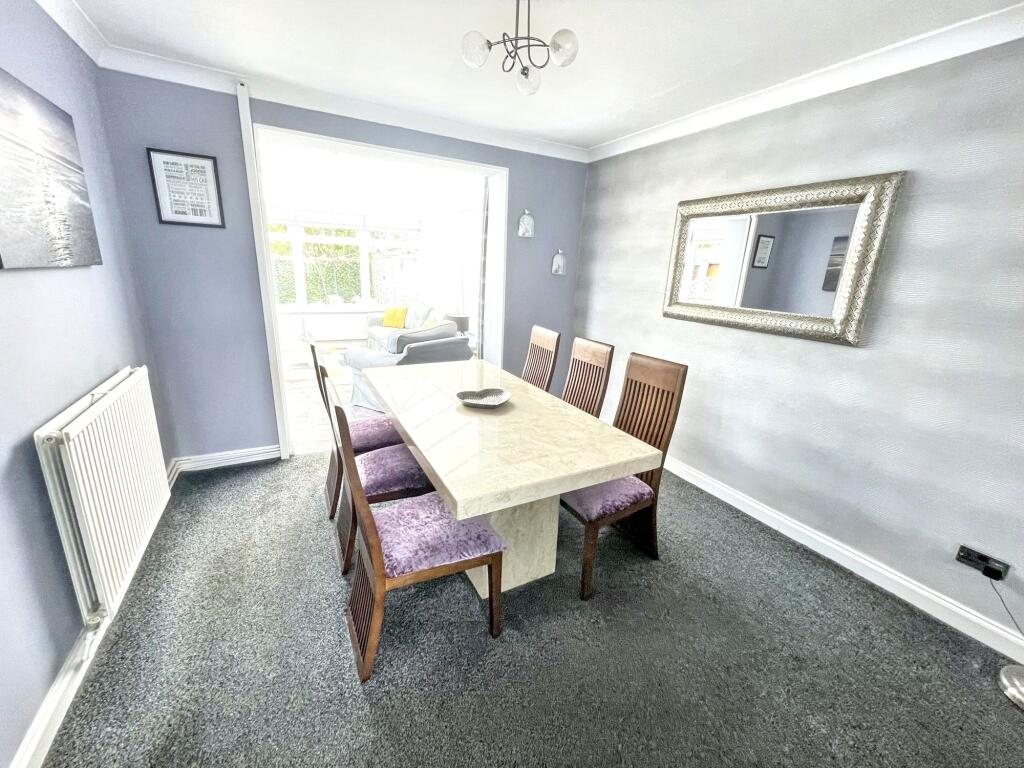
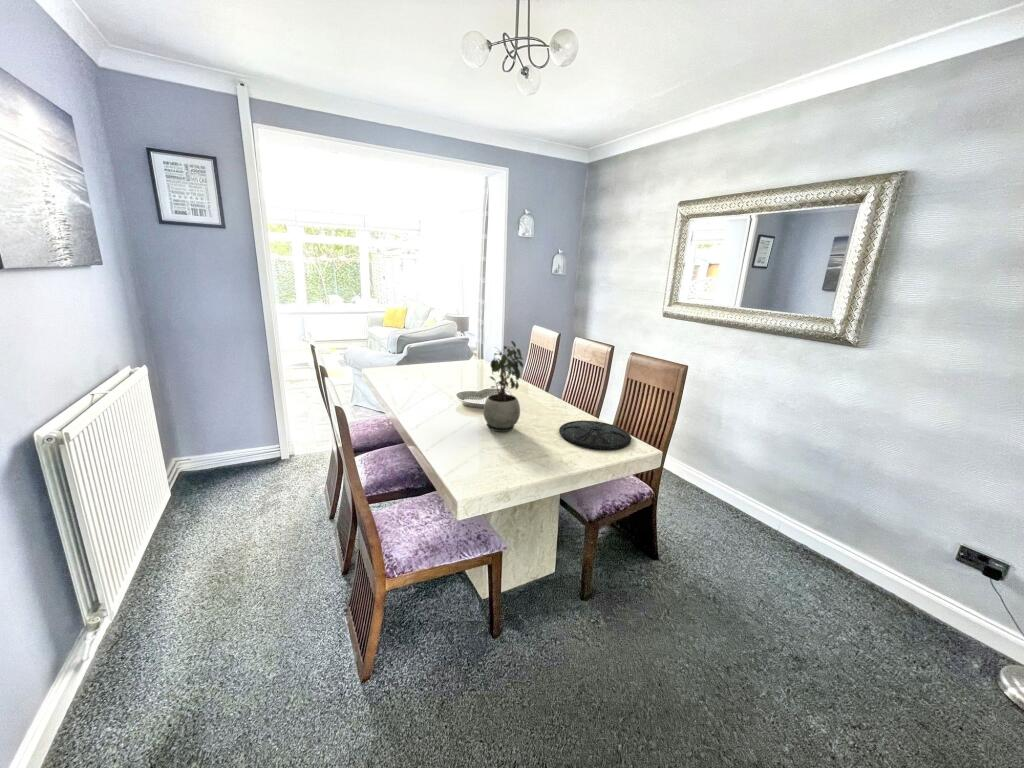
+ plate [558,419,632,451]
+ potted plant [482,340,524,433]
